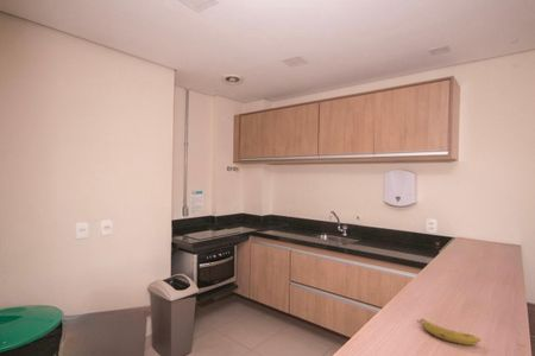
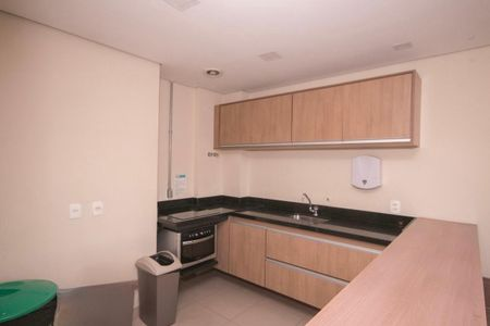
- fruit [417,318,482,347]
